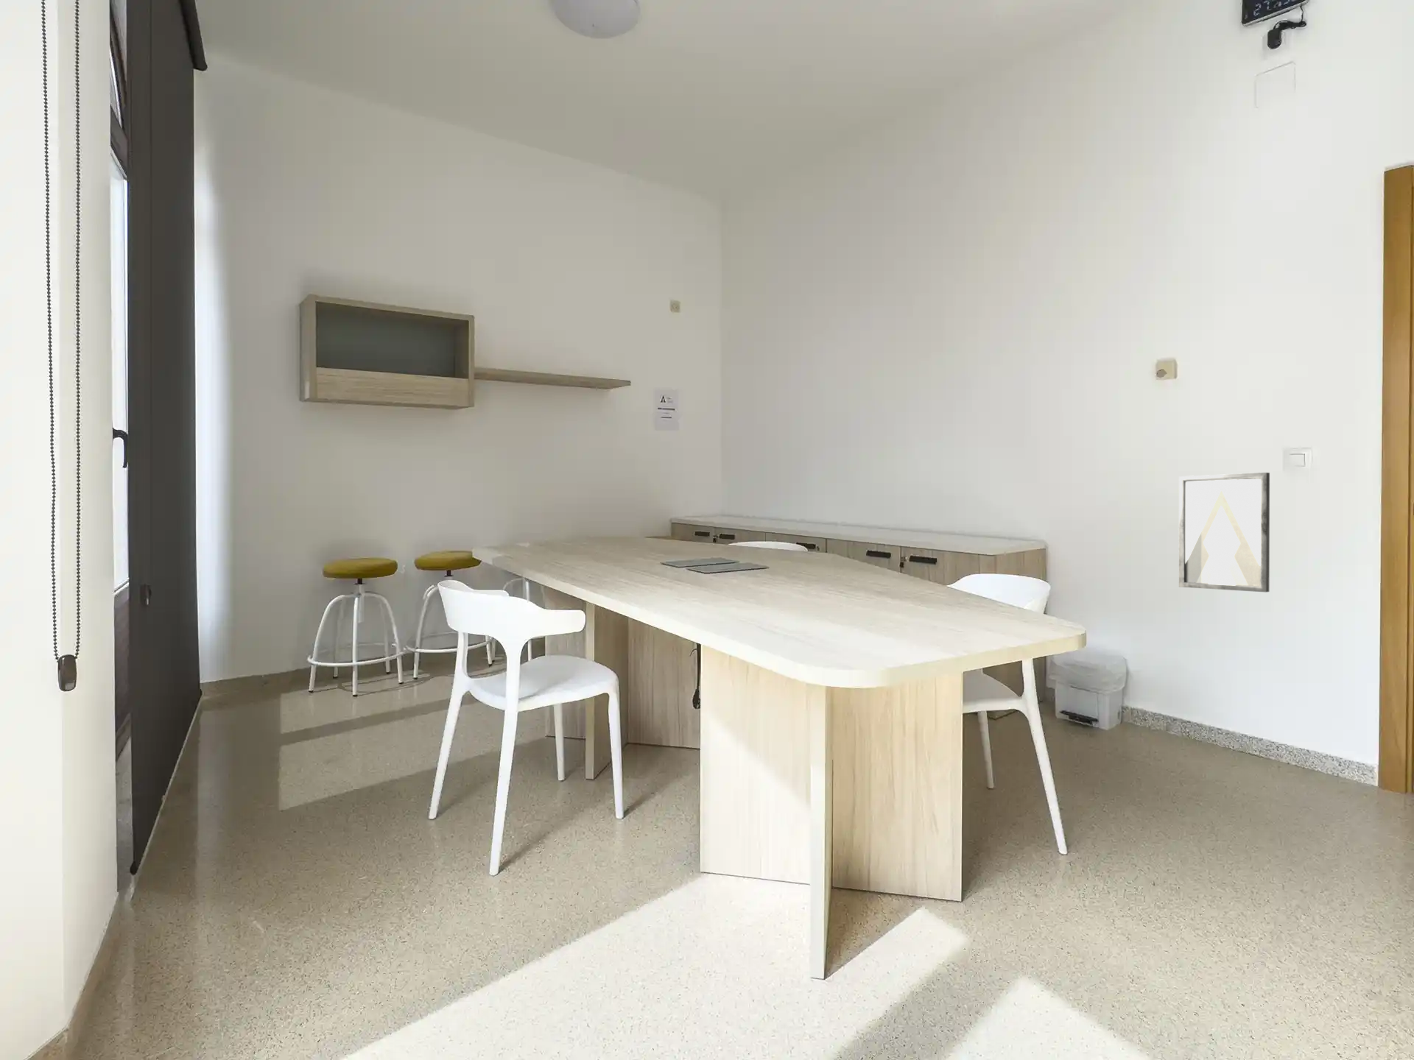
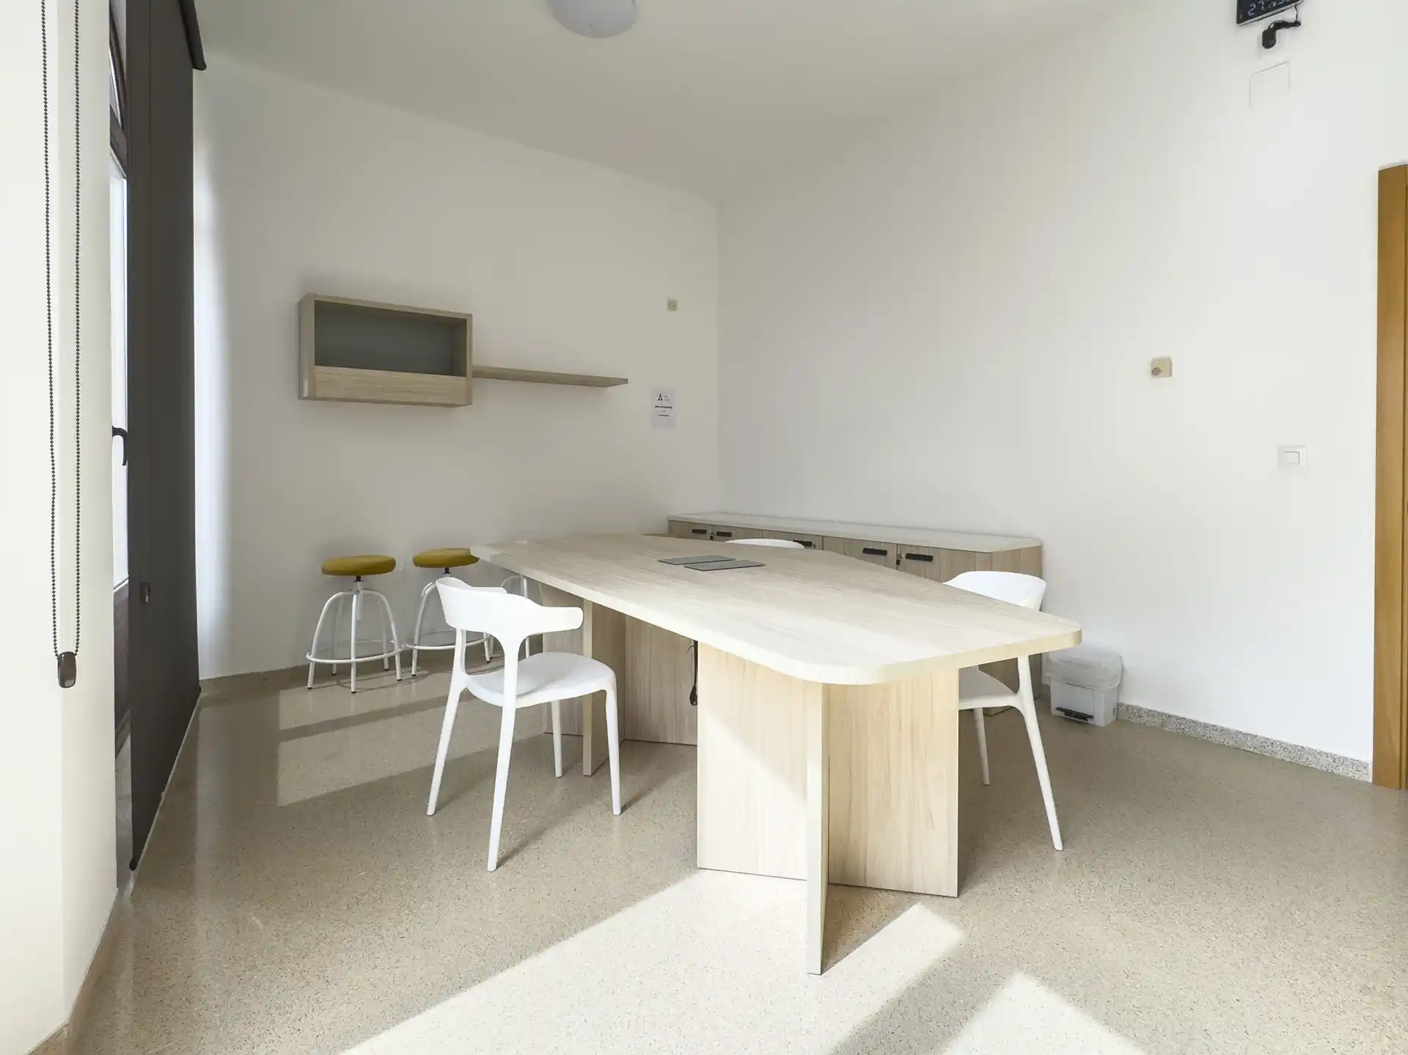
- wall art [1178,472,1270,593]
